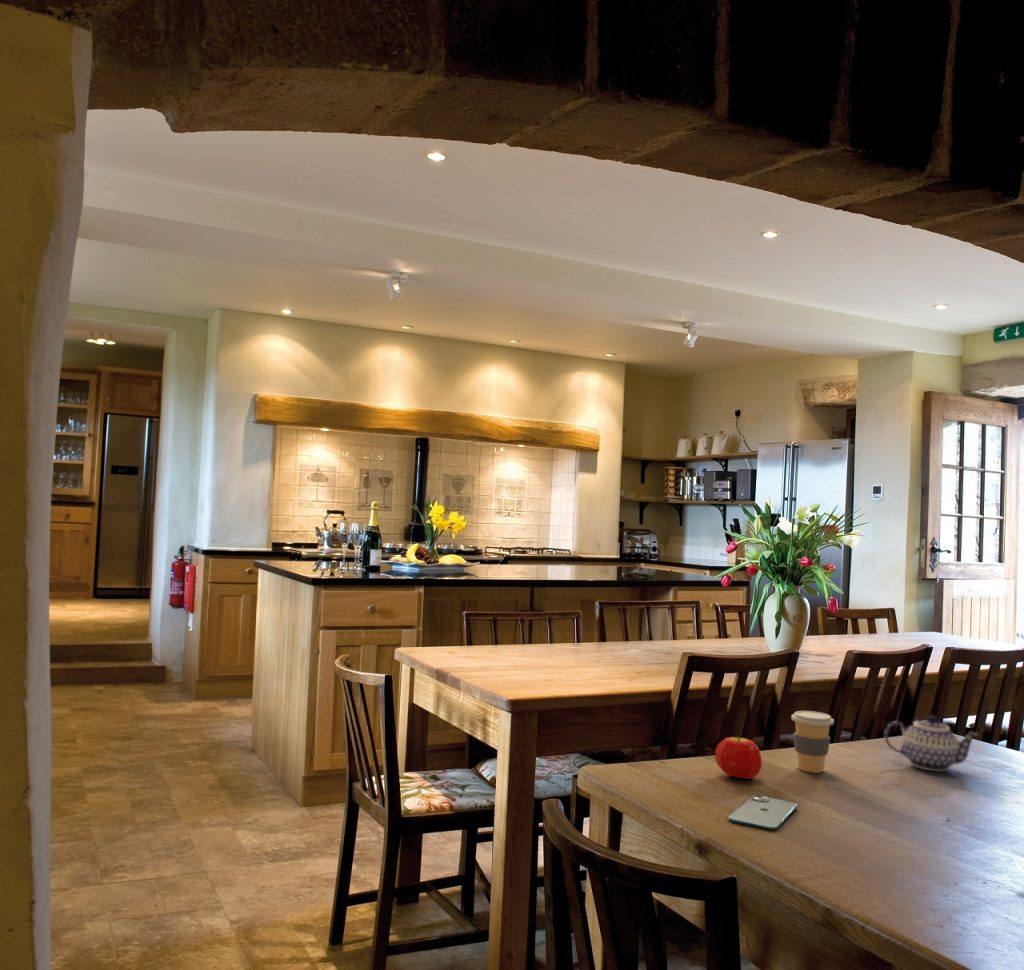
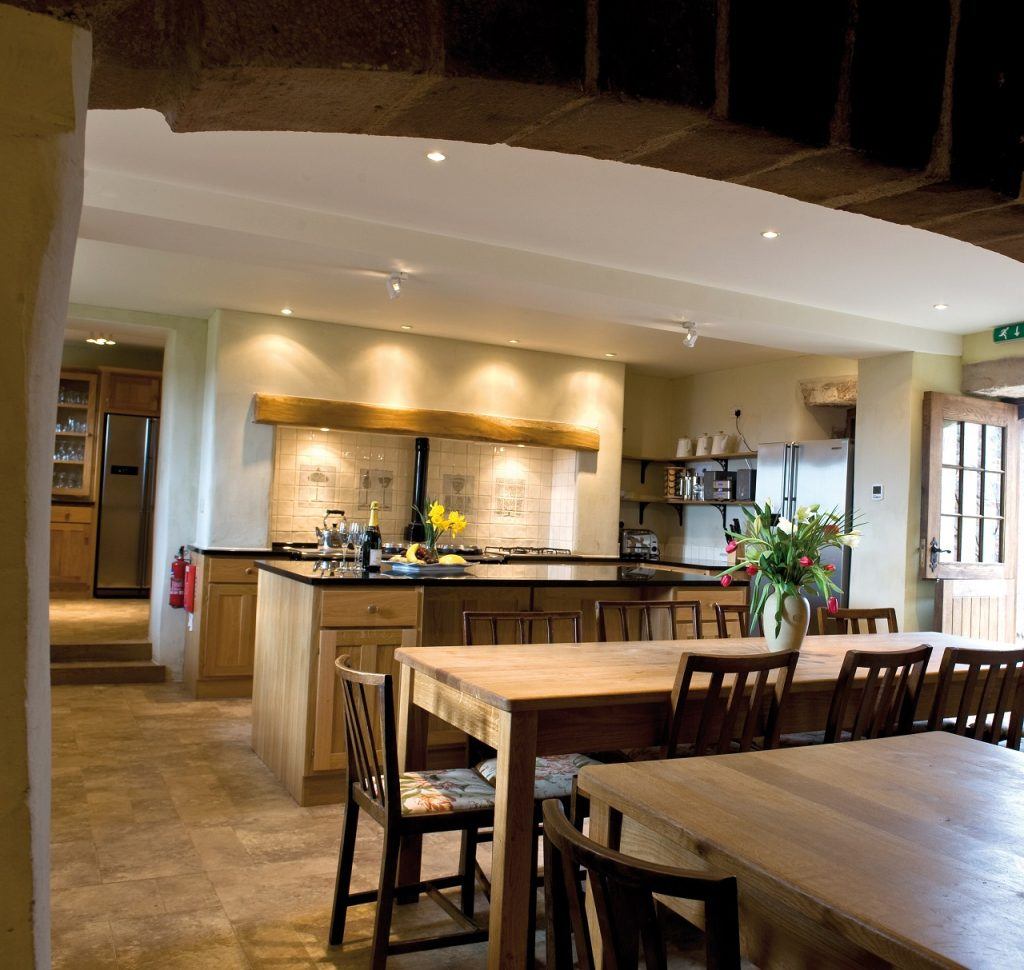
- smartphone [728,794,798,831]
- coffee cup [790,710,835,774]
- teapot [883,714,979,772]
- fruit [714,734,763,780]
